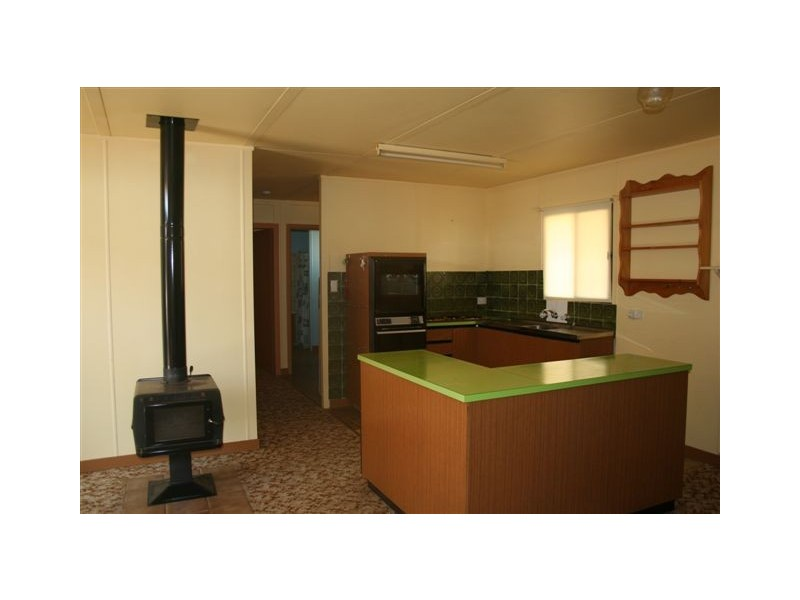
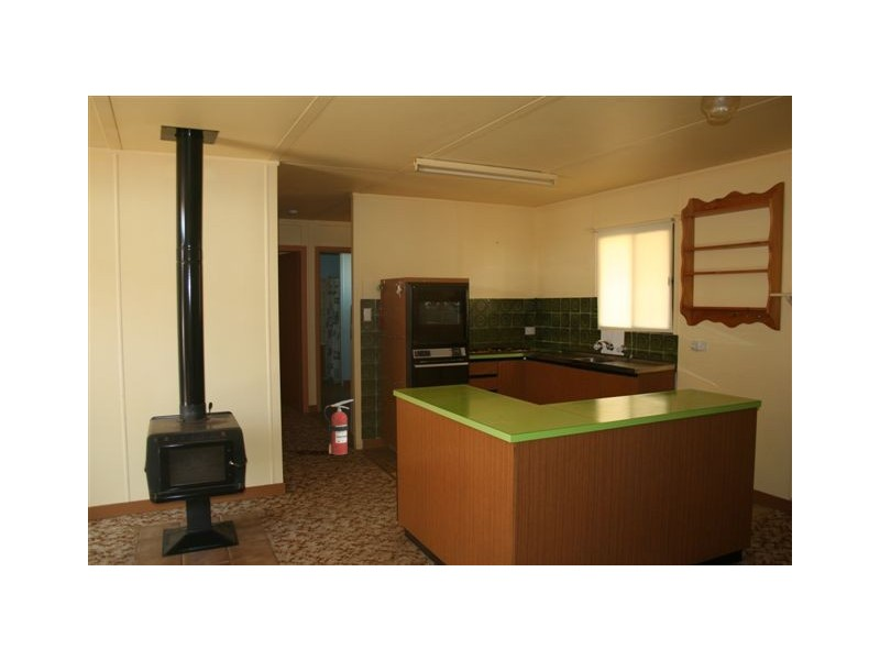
+ fire extinguisher [323,398,355,455]
